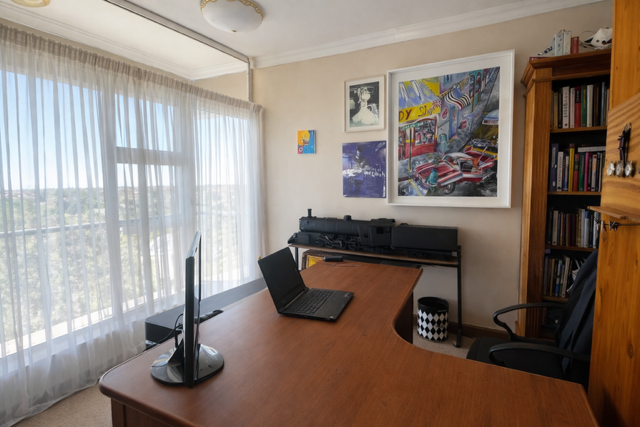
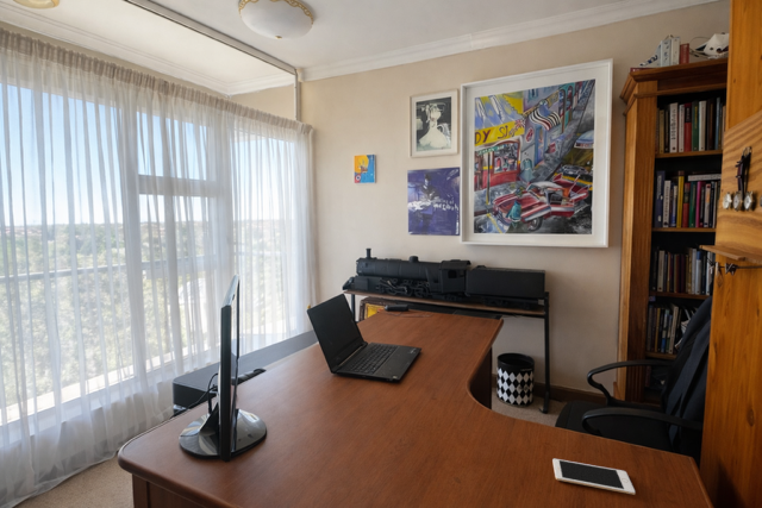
+ cell phone [551,458,636,496]
